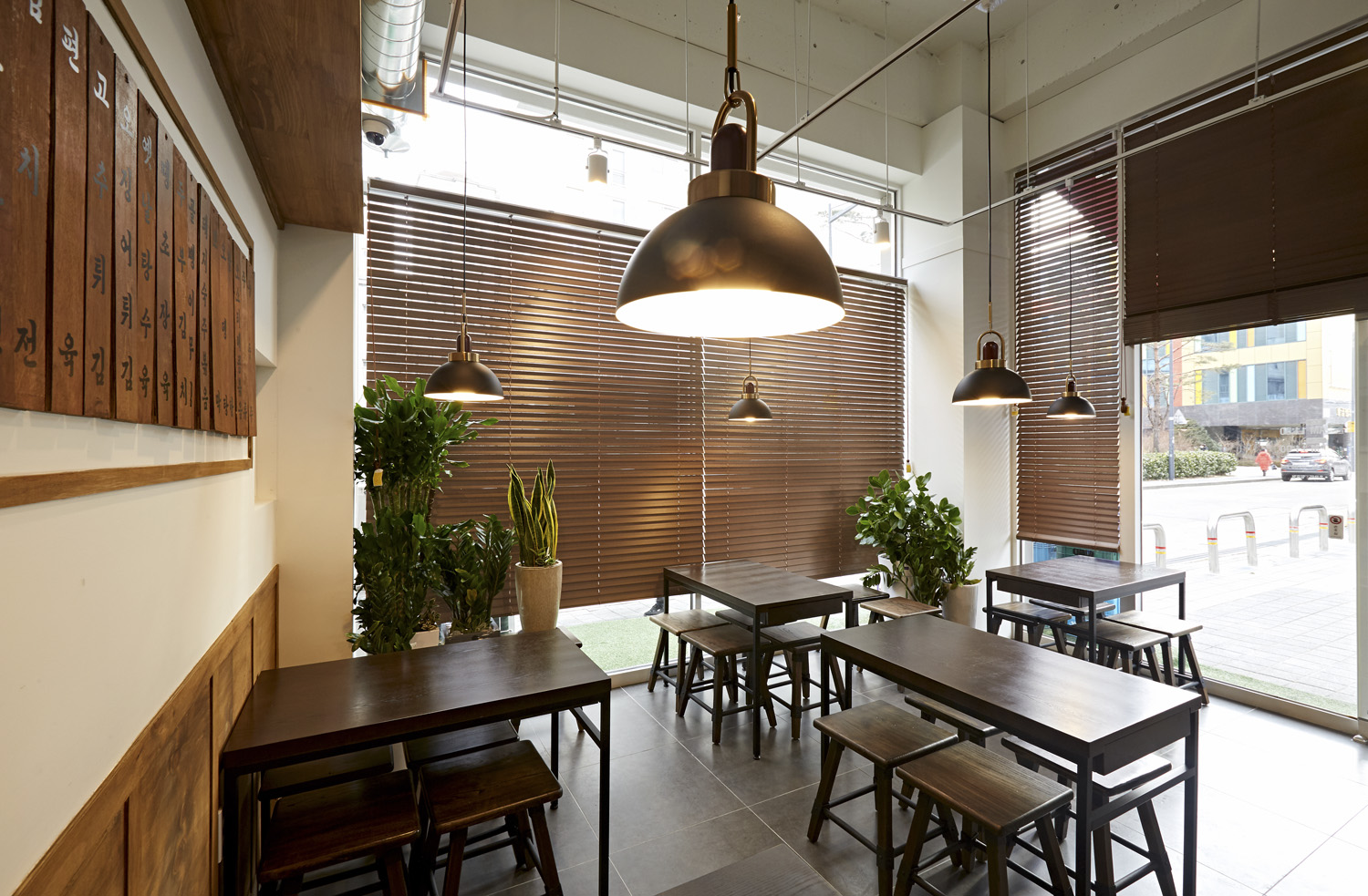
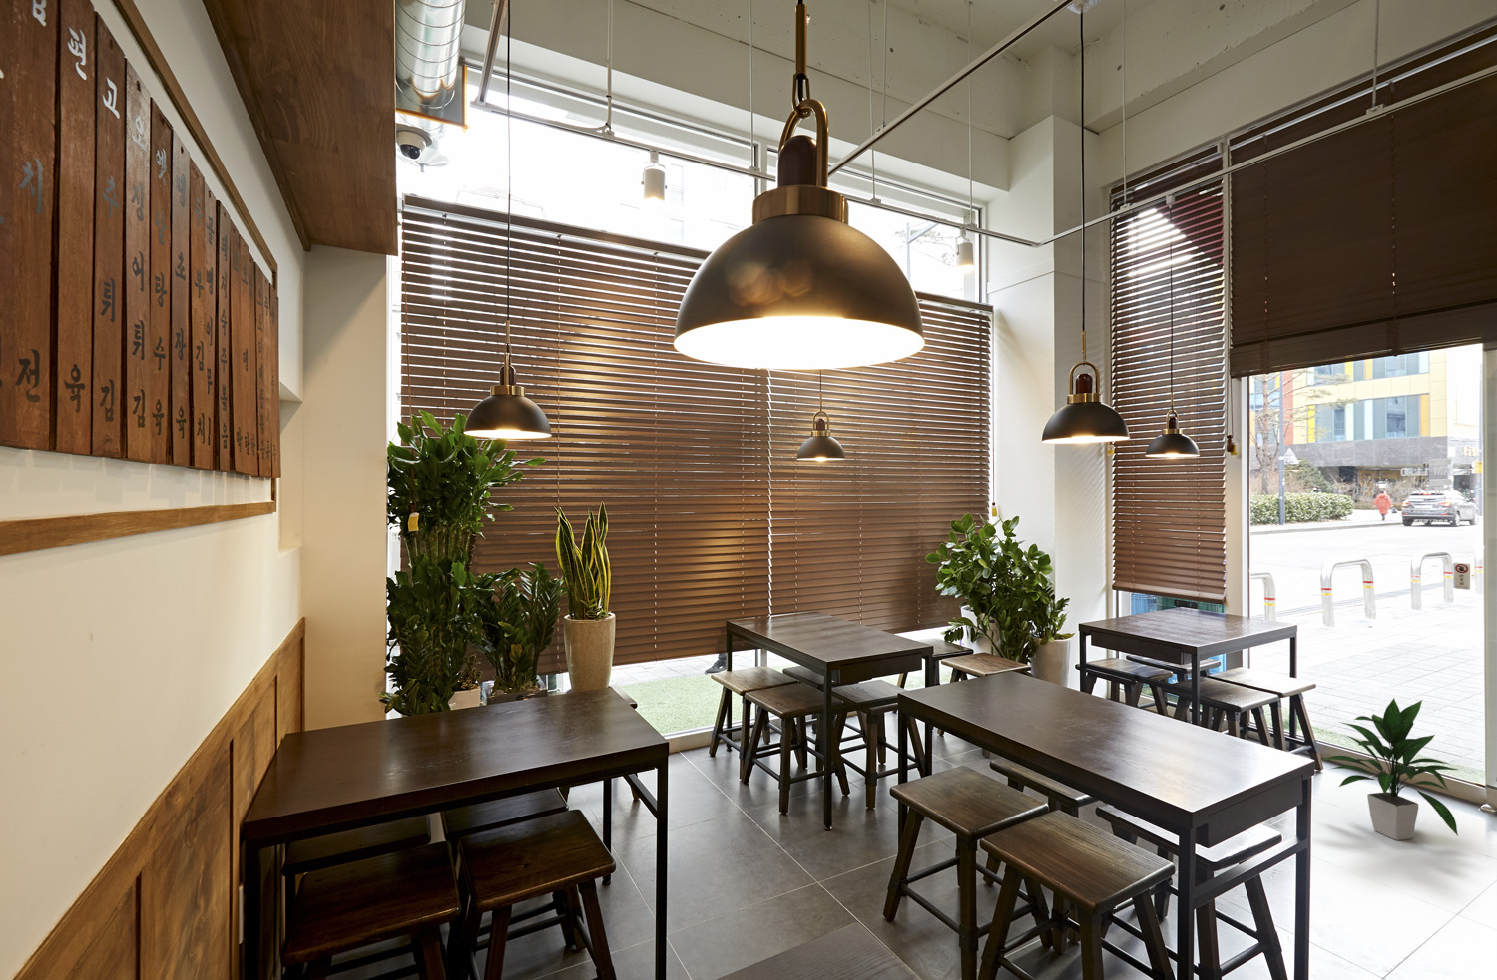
+ indoor plant [1321,697,1459,841]
